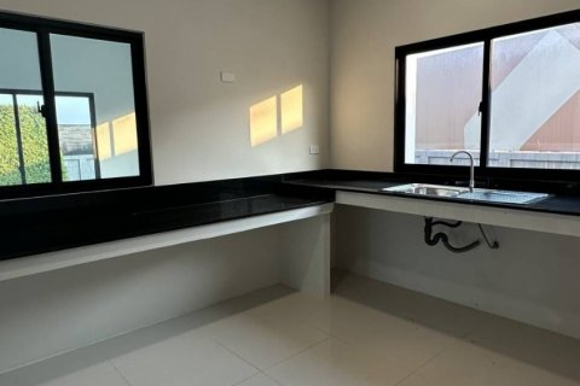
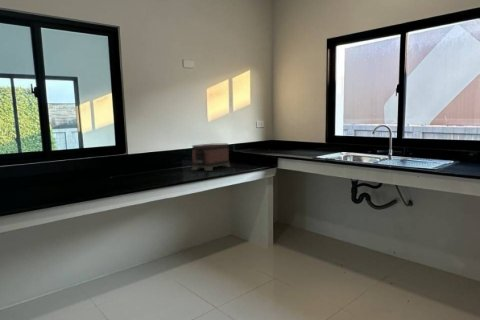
+ toaster [190,143,232,172]
